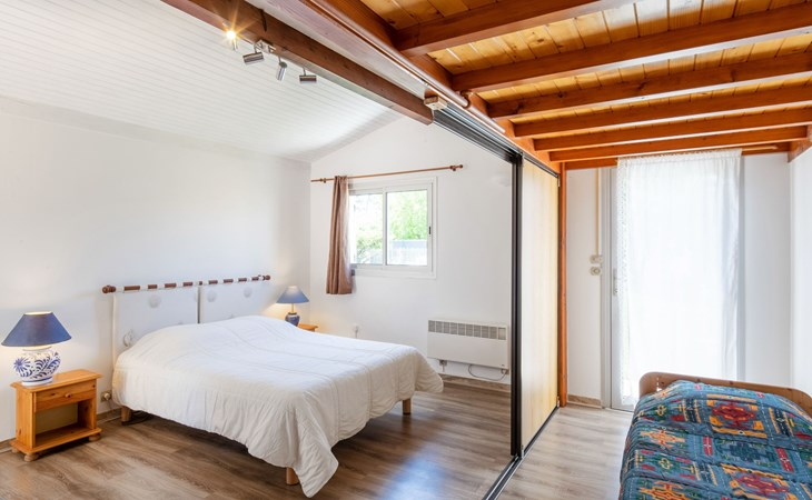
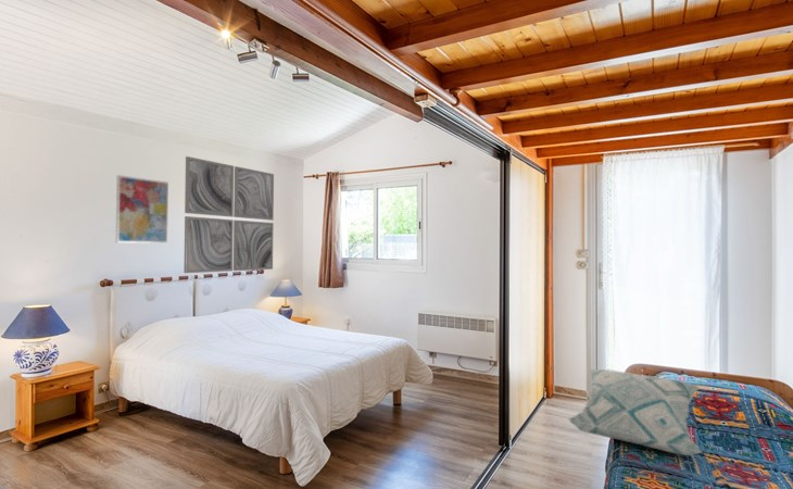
+ wall art [115,174,169,244]
+ decorative pillow [567,368,704,456]
+ wall art [182,155,275,274]
